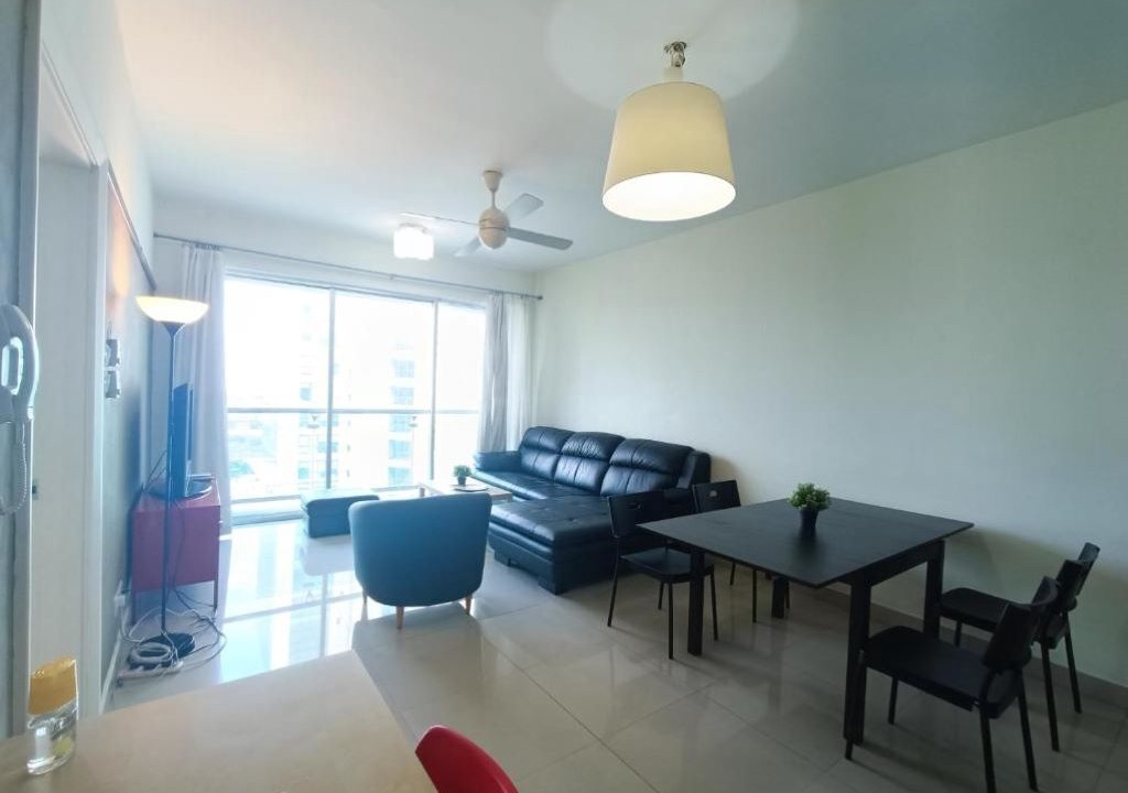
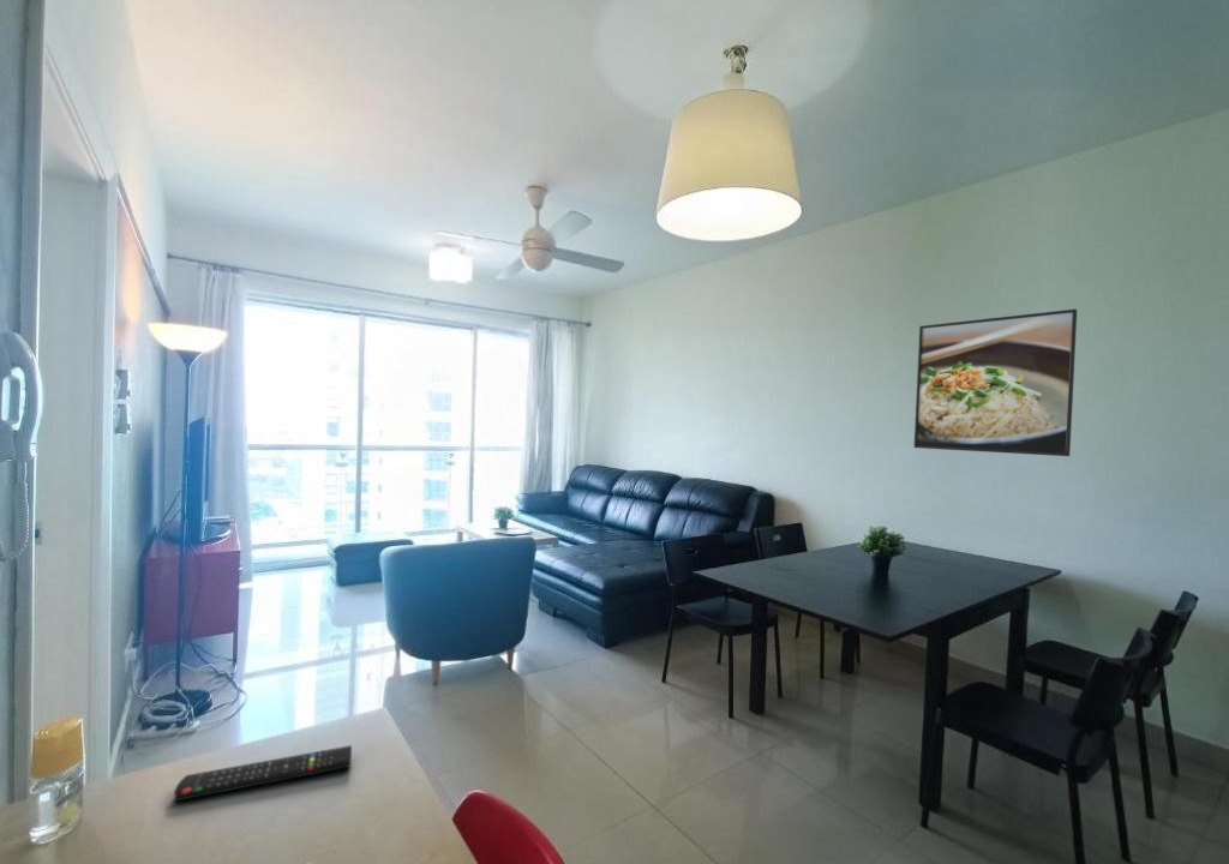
+ remote control [173,744,353,803]
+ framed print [913,308,1078,457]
